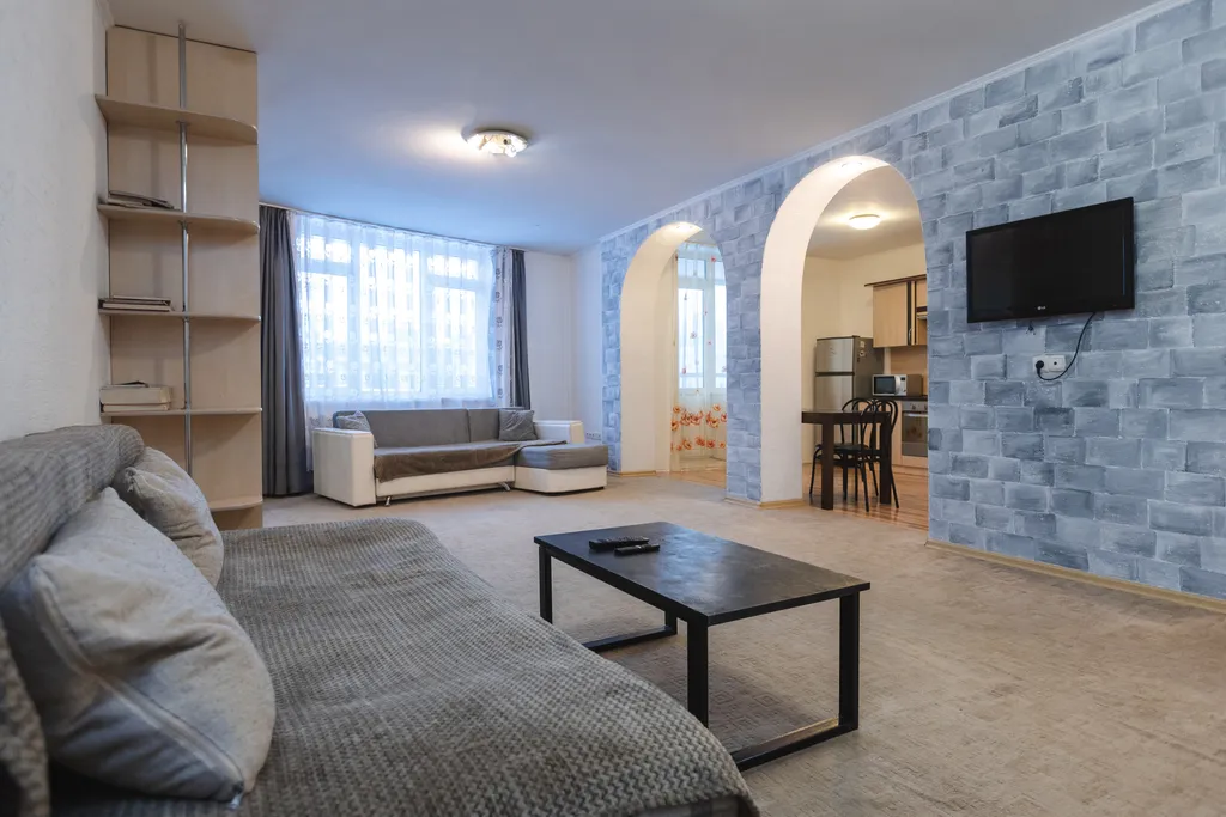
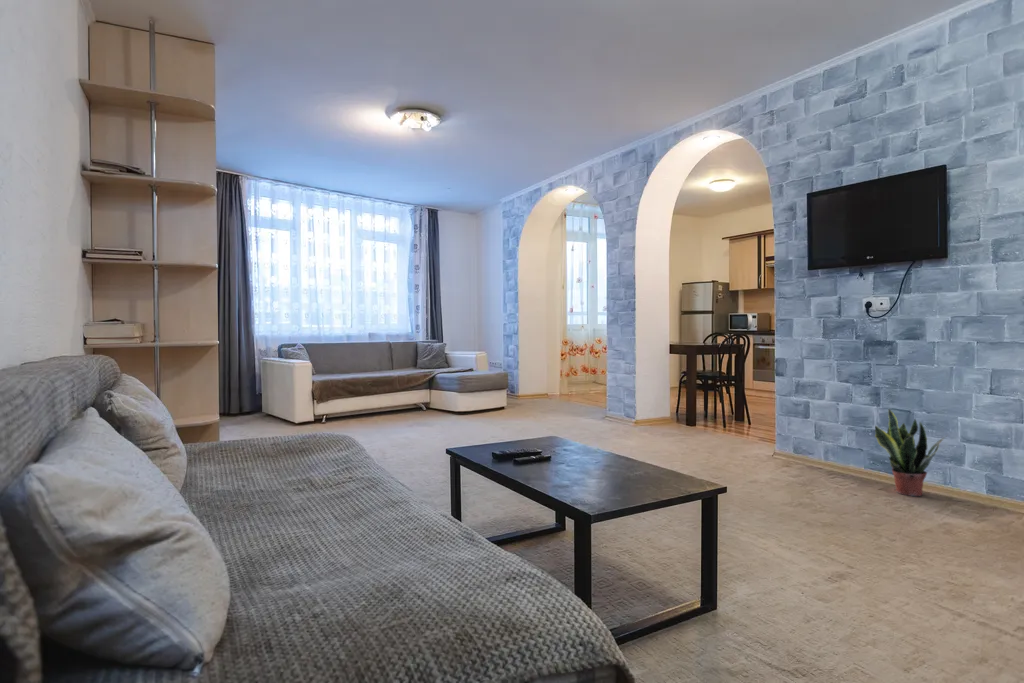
+ potted plant [874,408,949,497]
